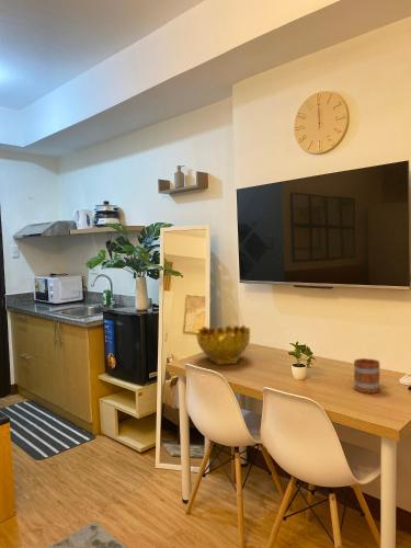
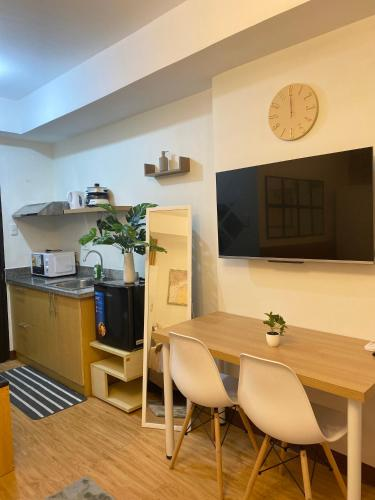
- mug [353,357,381,395]
- decorative bowl [195,323,251,366]
